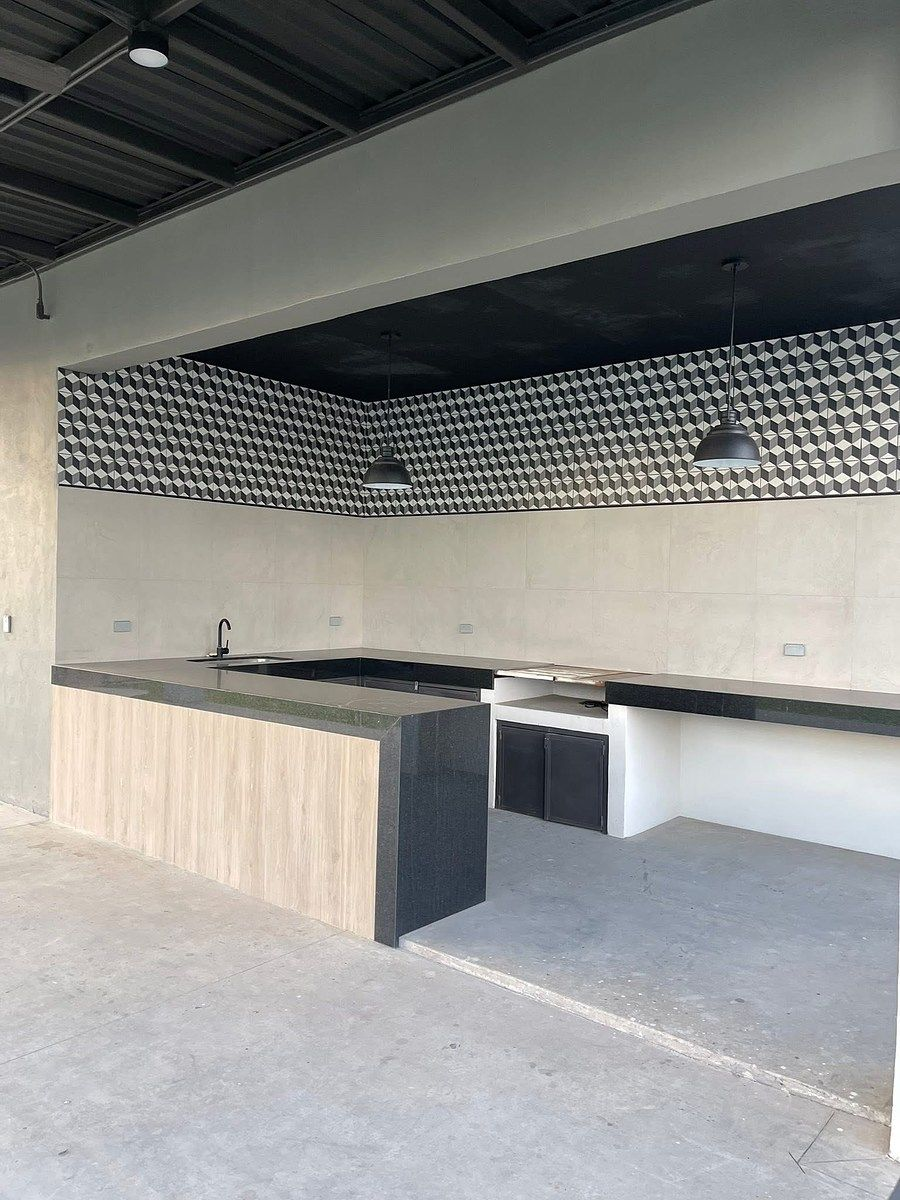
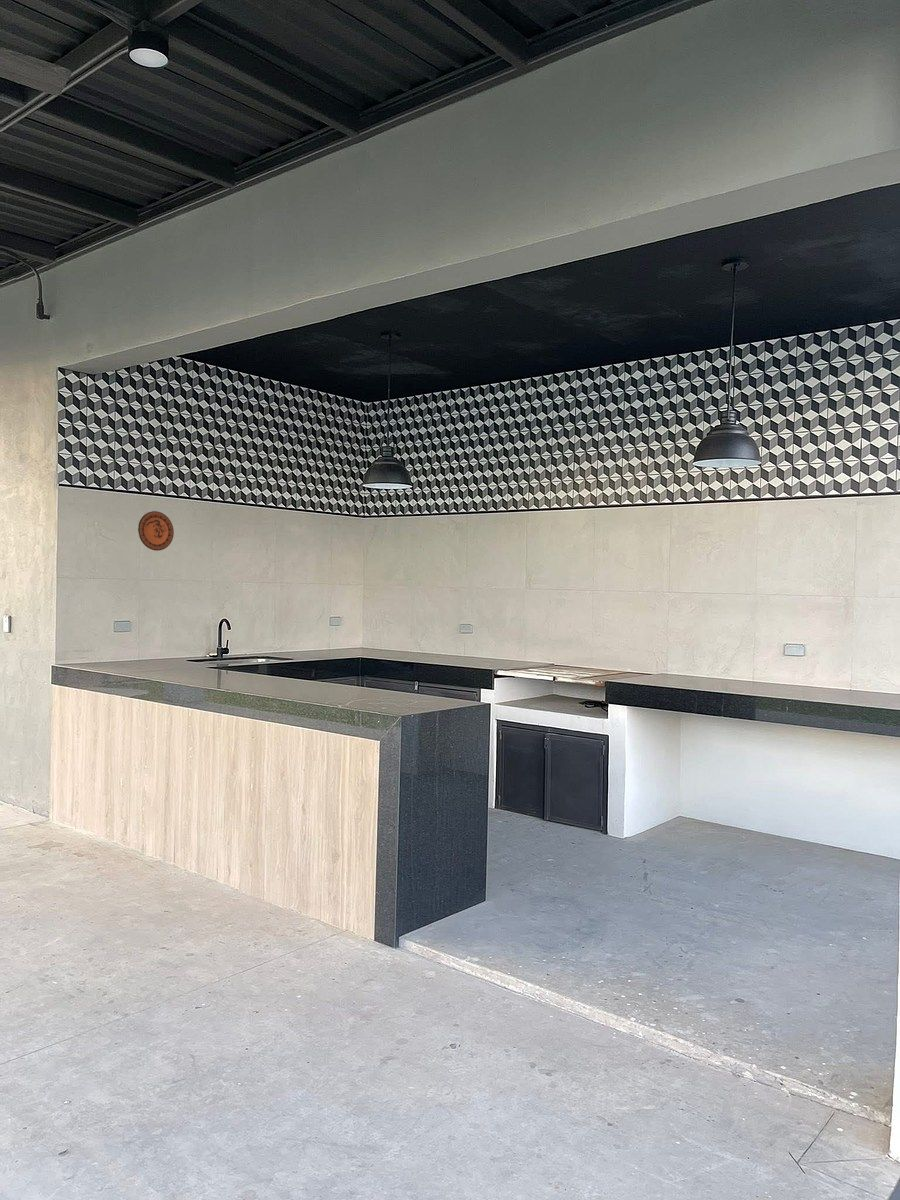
+ decorative plate [137,510,175,552]
